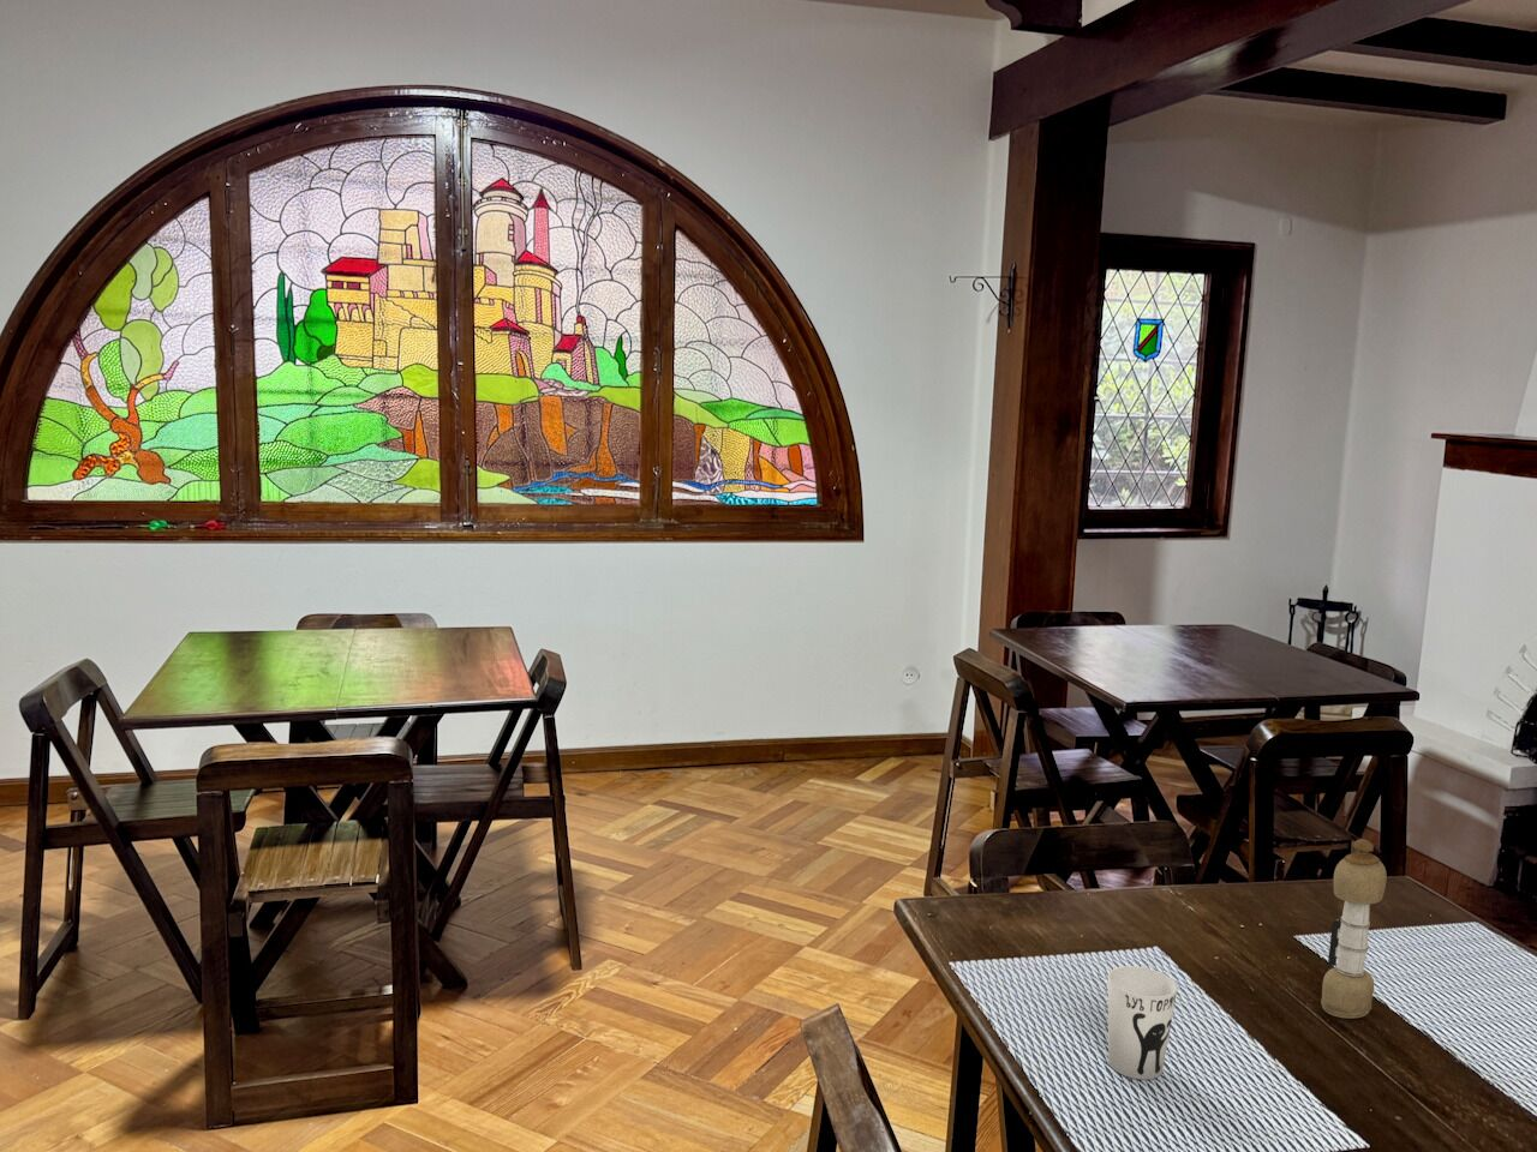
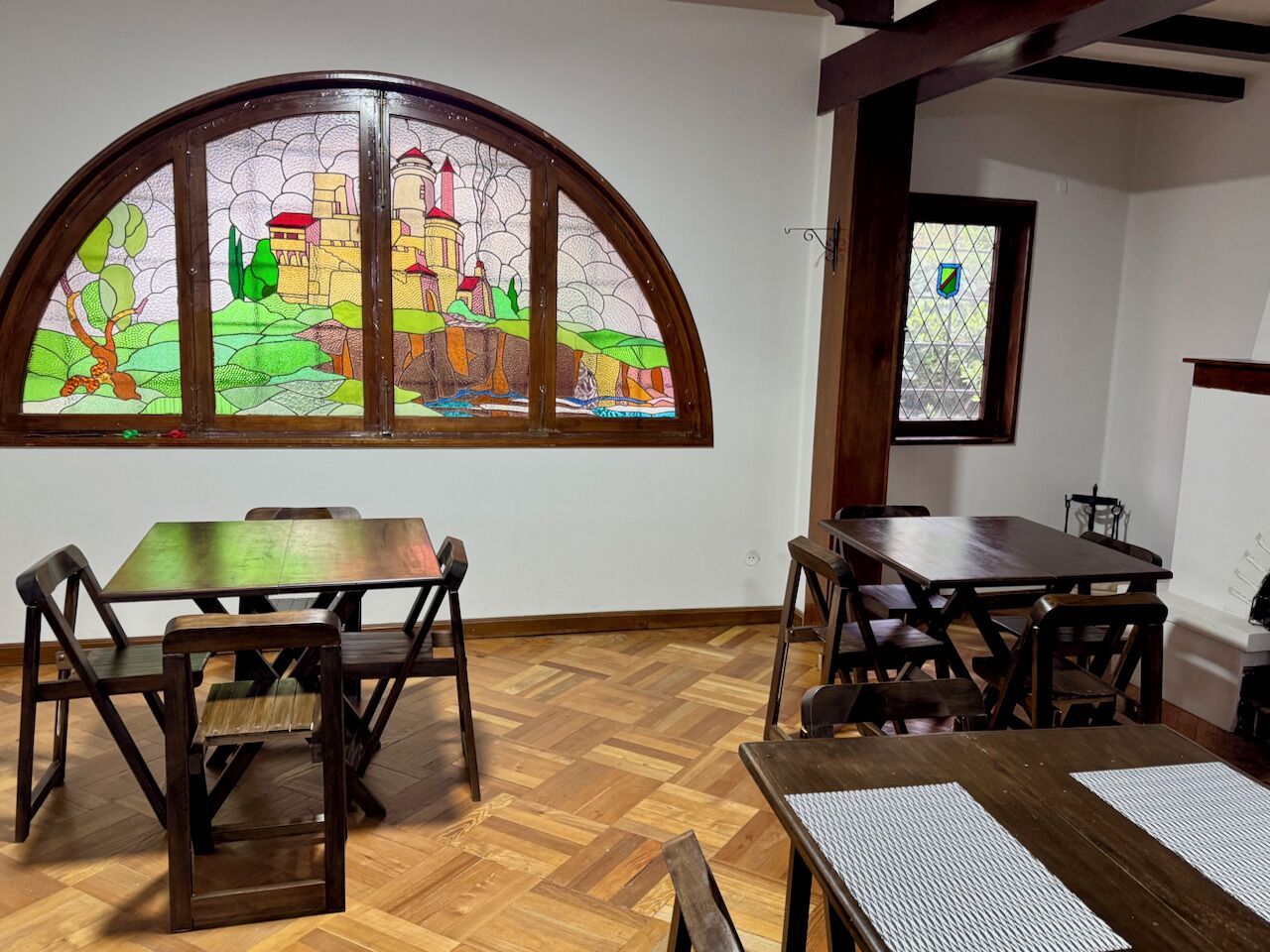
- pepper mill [1319,837,1388,1020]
- cup [1107,964,1179,1081]
